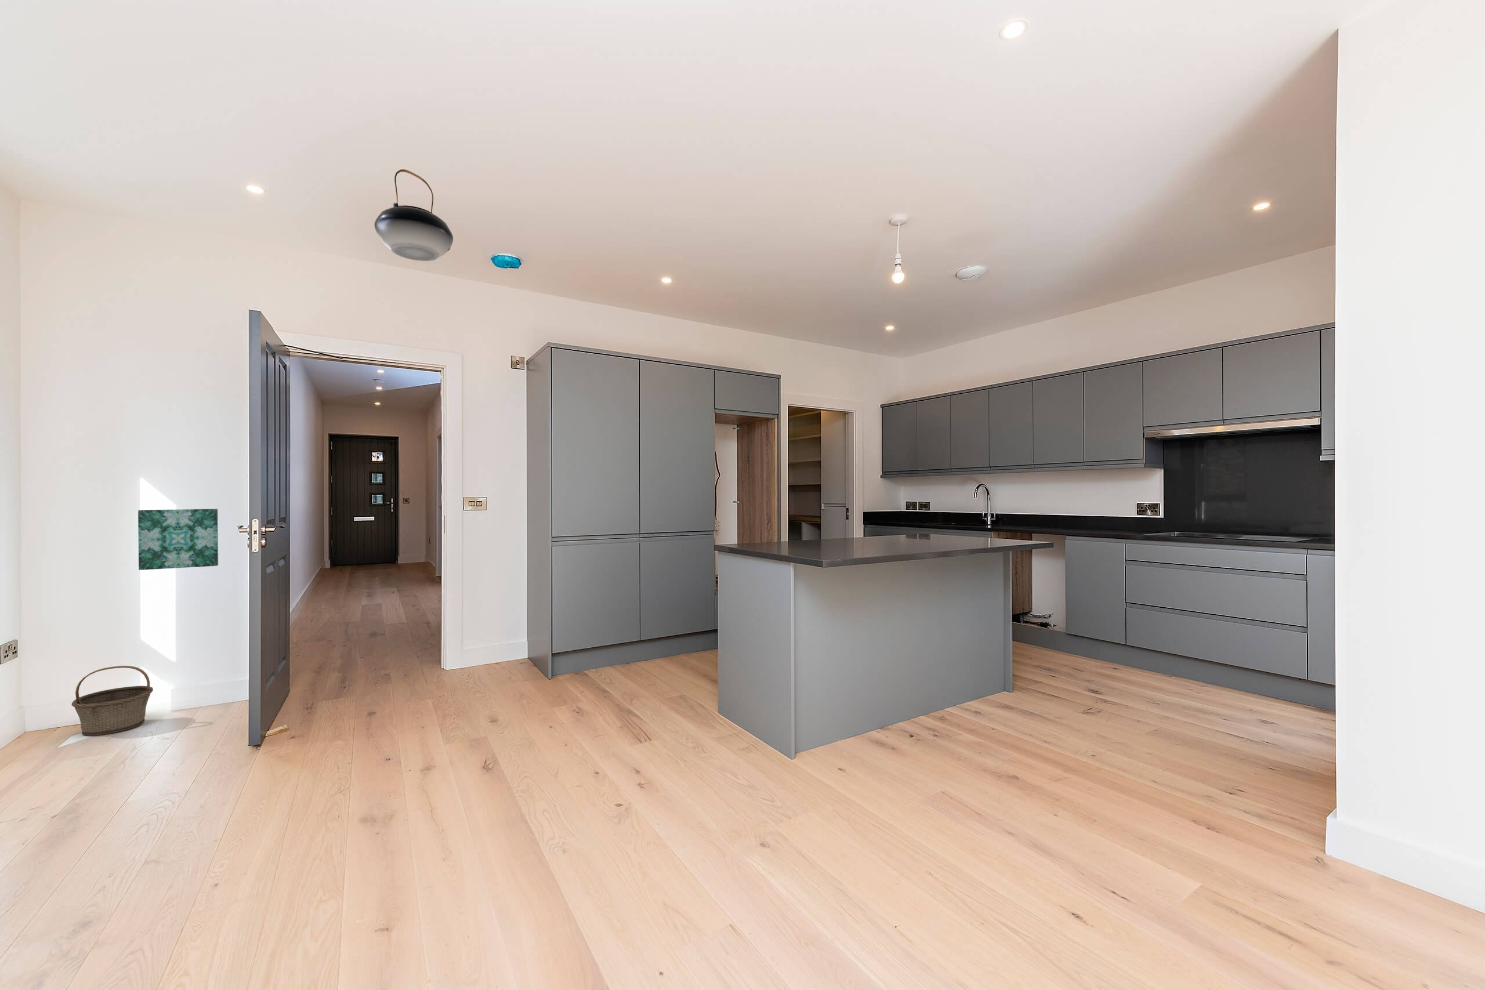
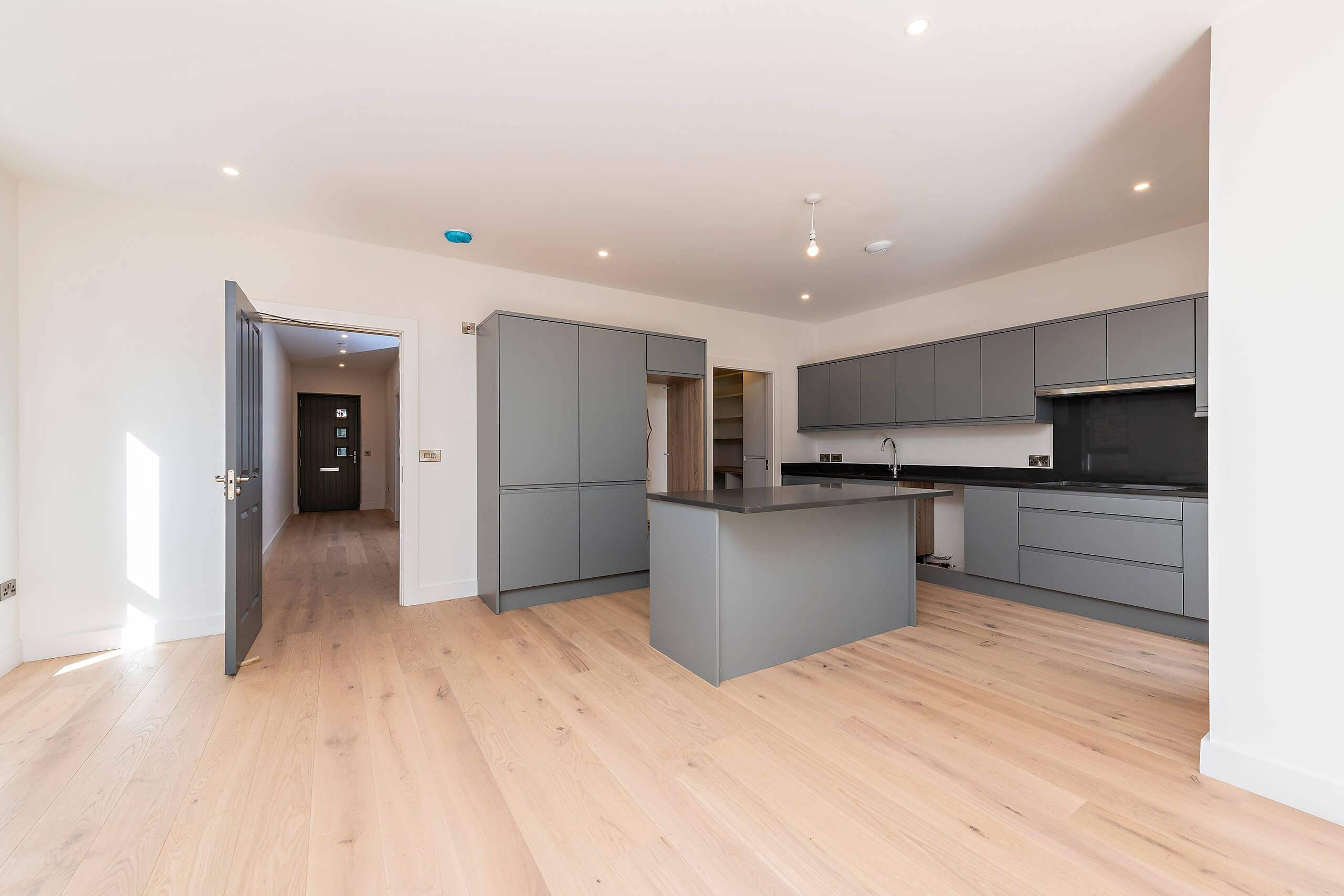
- basket [71,665,154,737]
- wall art [137,508,219,570]
- pendant light [375,169,454,262]
